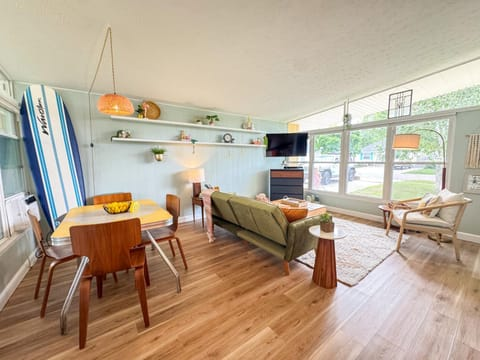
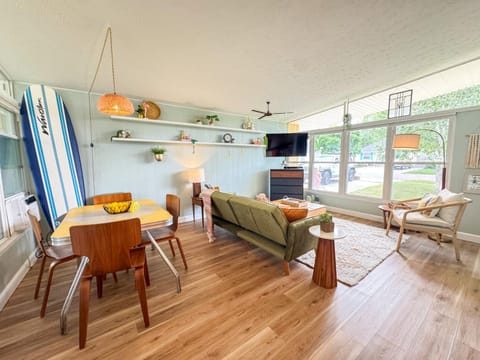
+ ceiling fan [250,101,294,120]
